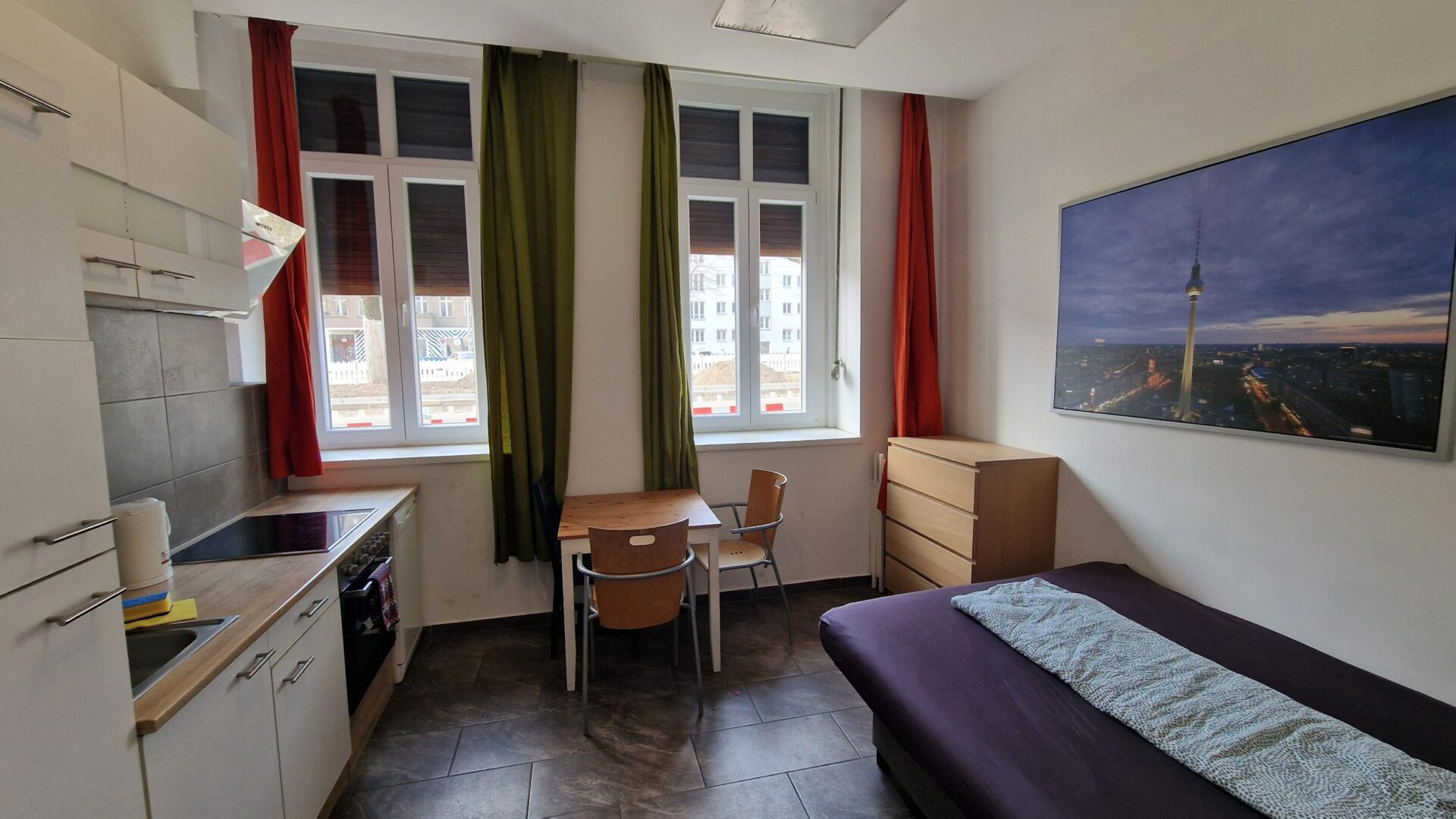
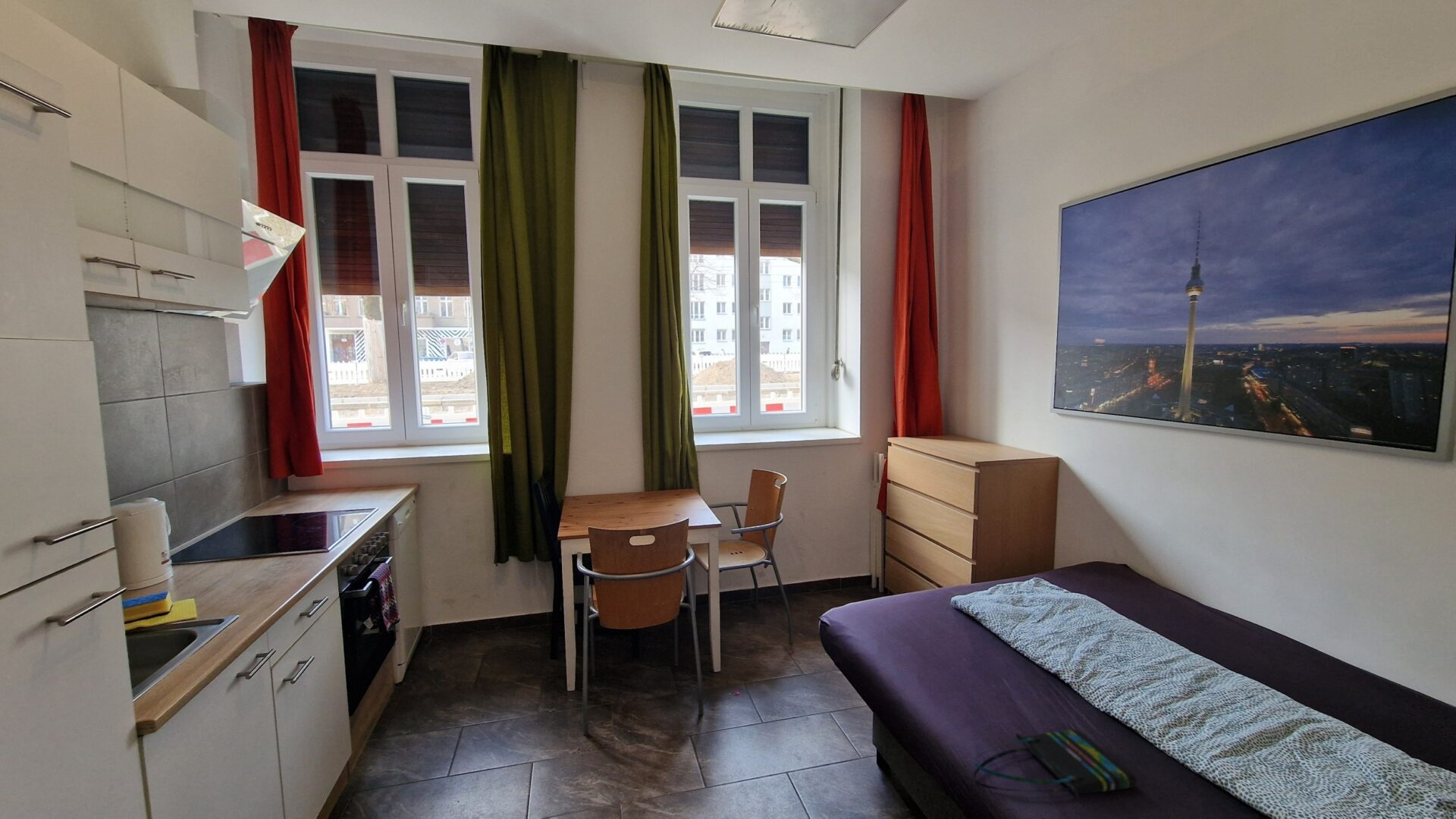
+ tote bag [973,729,1138,801]
